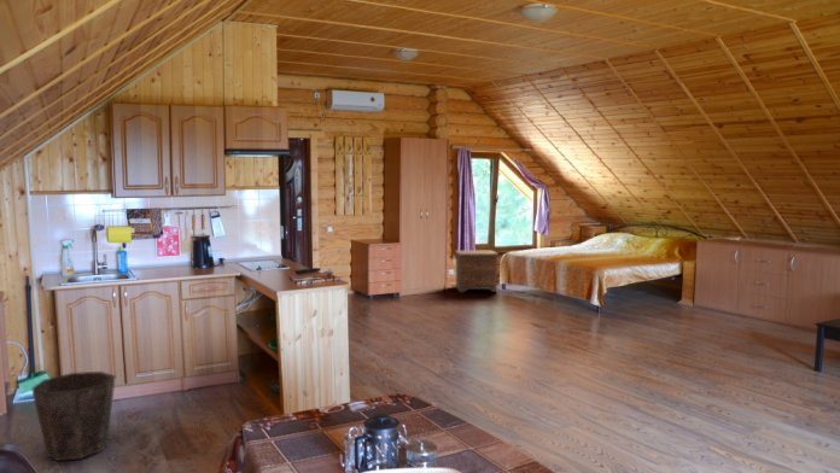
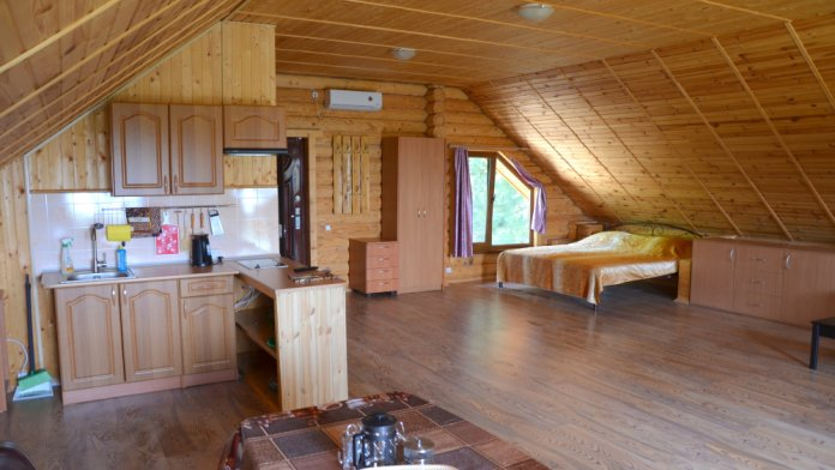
- waste bin [30,370,117,462]
- nightstand [454,249,500,293]
